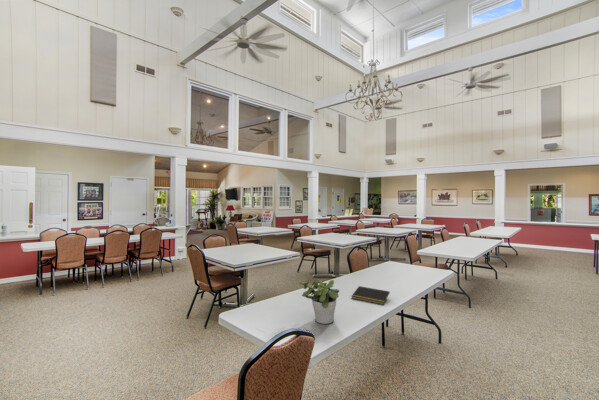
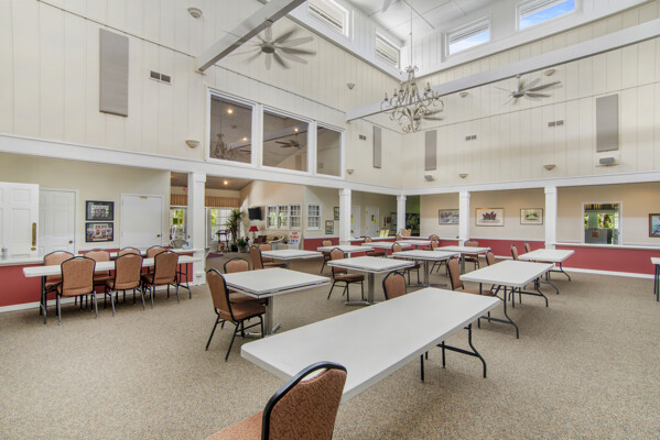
- notepad [350,285,391,306]
- potted plant [299,276,340,325]
